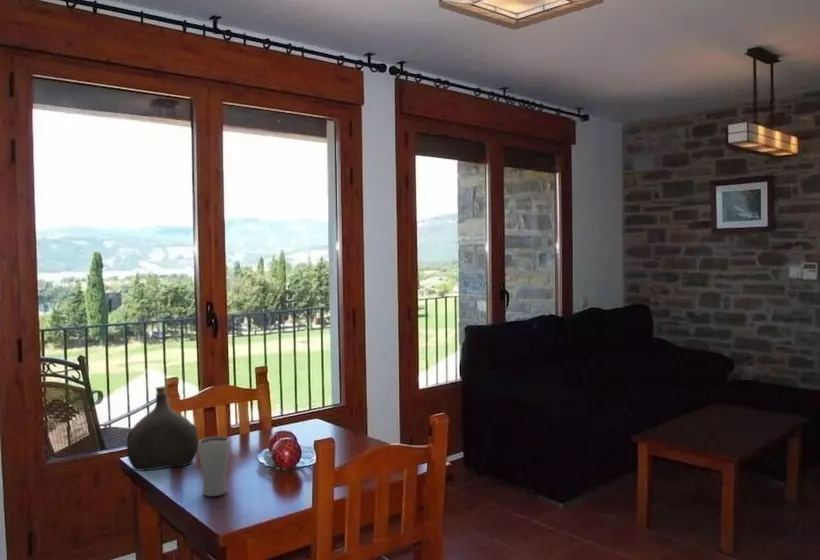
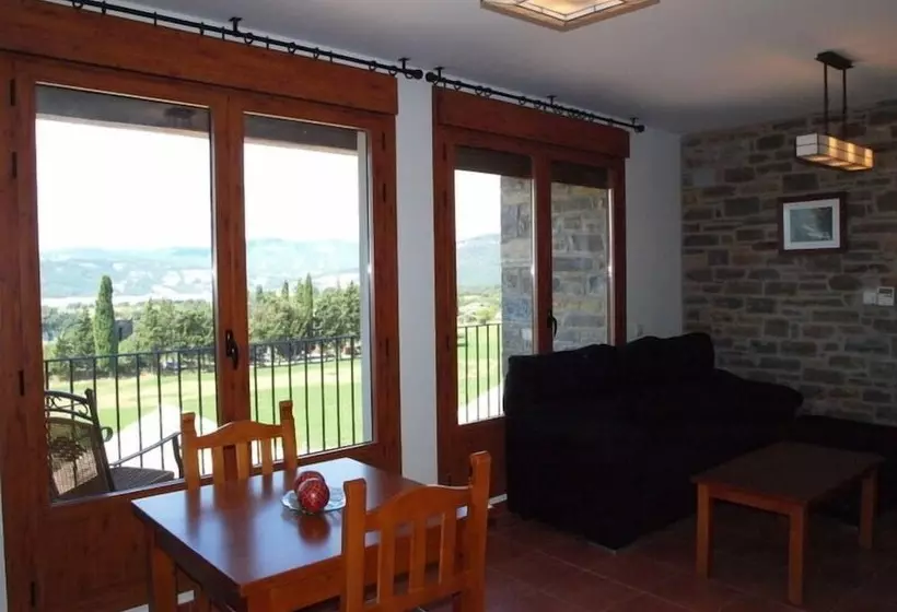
- water jug [126,385,199,471]
- drinking glass [197,435,231,497]
